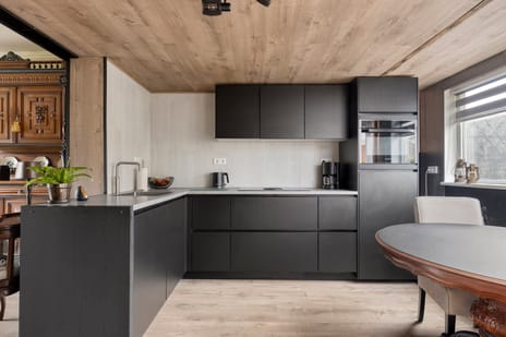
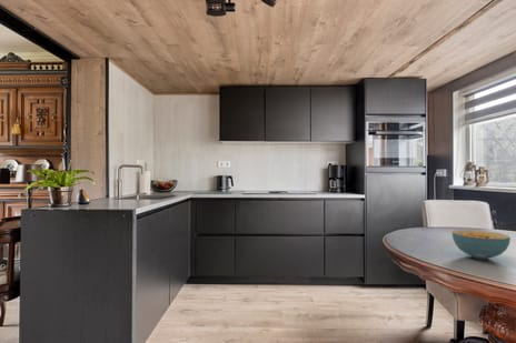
+ cereal bowl [452,229,512,261]
